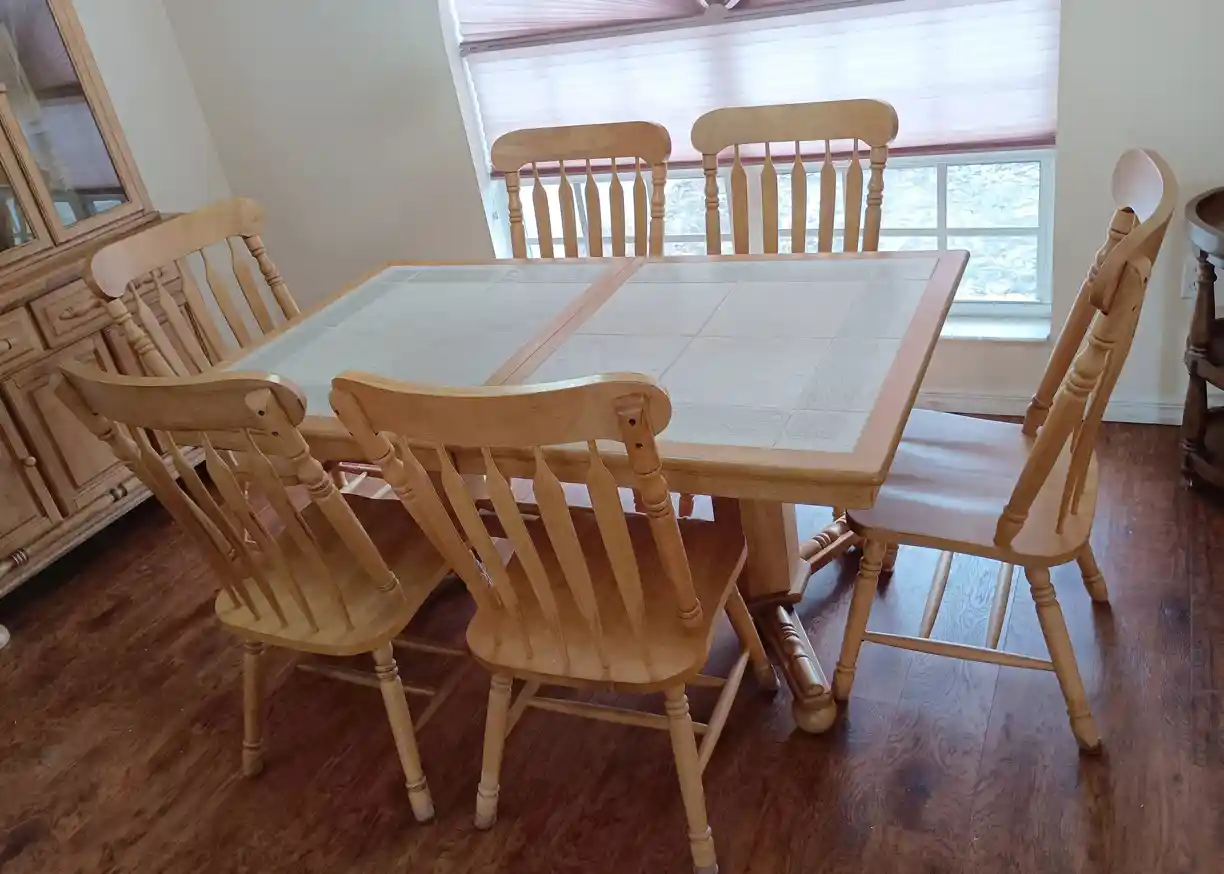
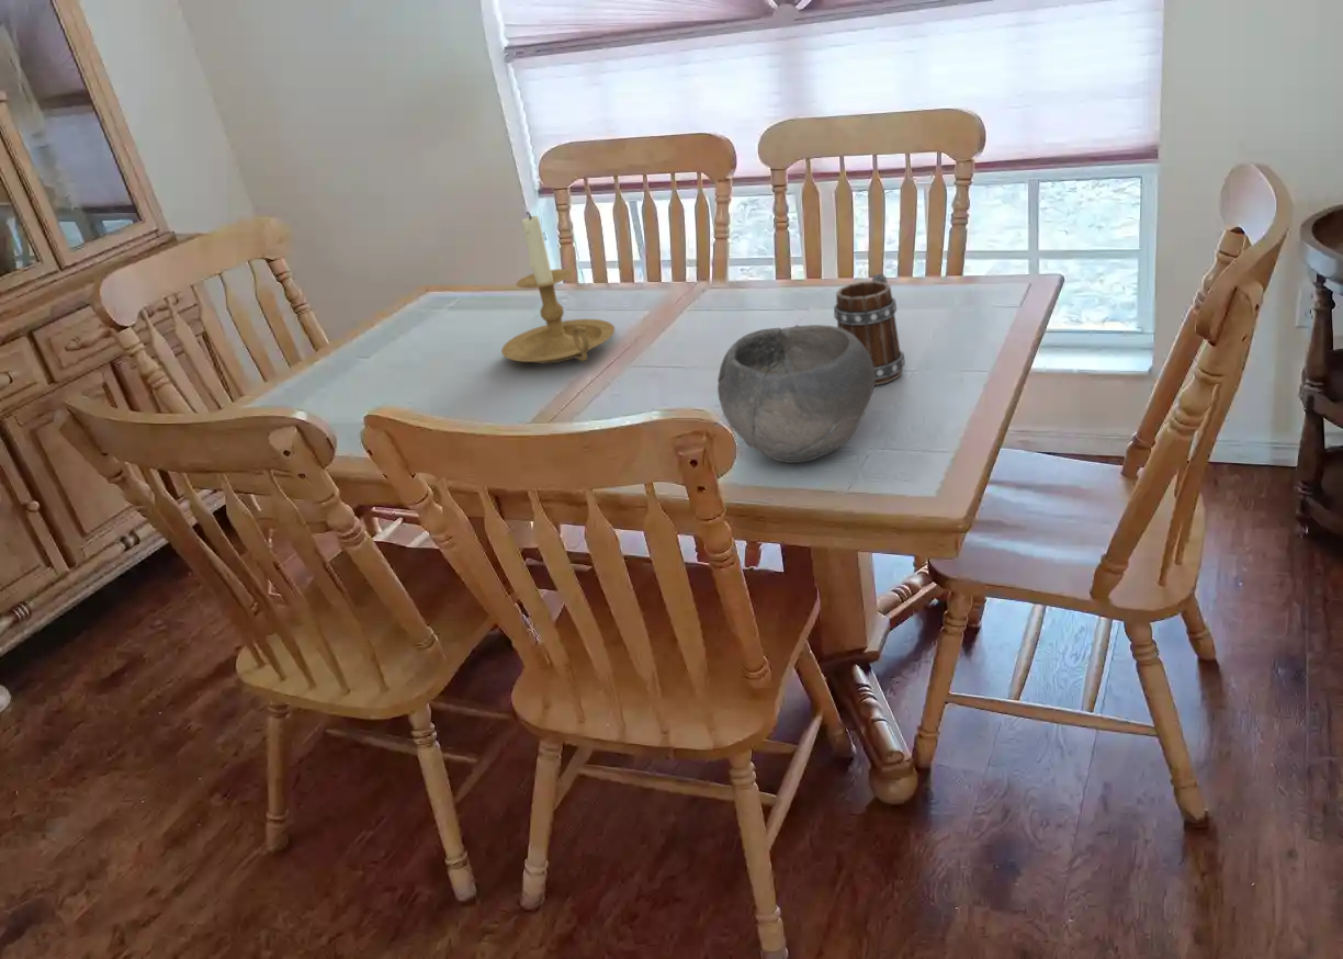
+ bowl [716,324,876,464]
+ candle holder [500,211,616,364]
+ mug [833,273,906,386]
